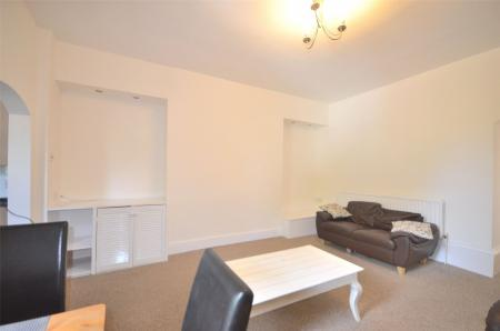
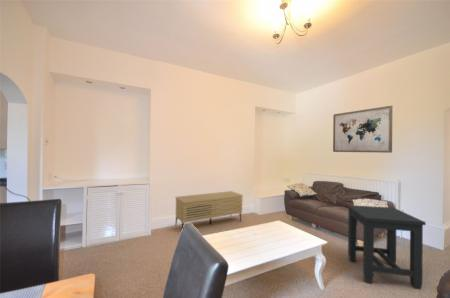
+ sideboard [175,190,244,229]
+ wall art [332,105,393,154]
+ side table [346,204,427,291]
